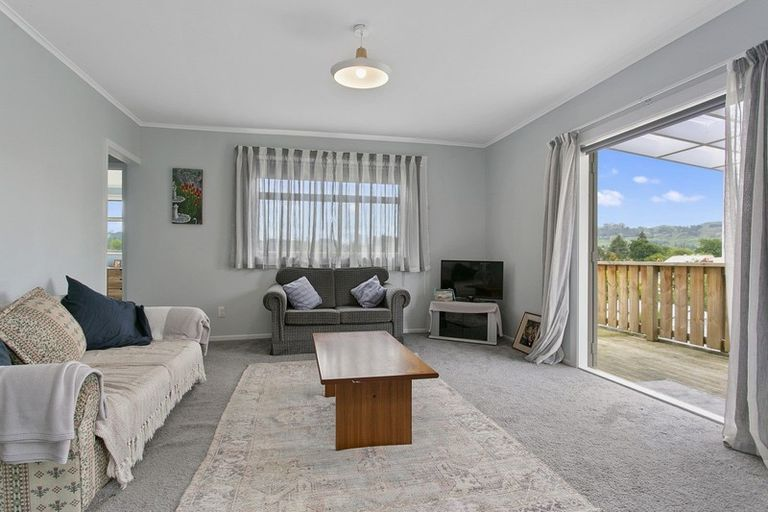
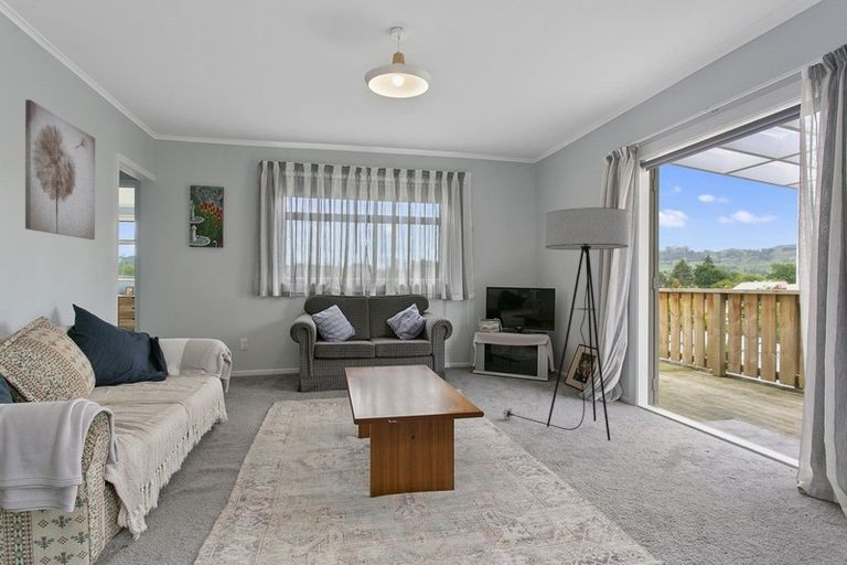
+ wall art [24,98,96,241]
+ floor lamp [502,206,630,441]
